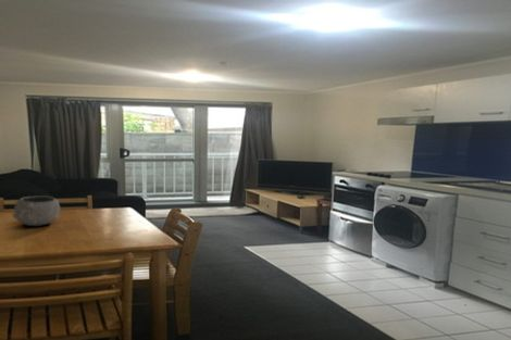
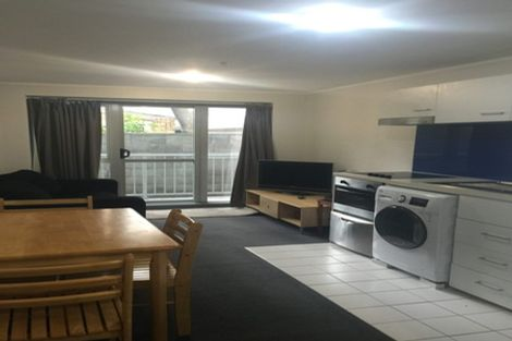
- bowl [12,194,61,227]
